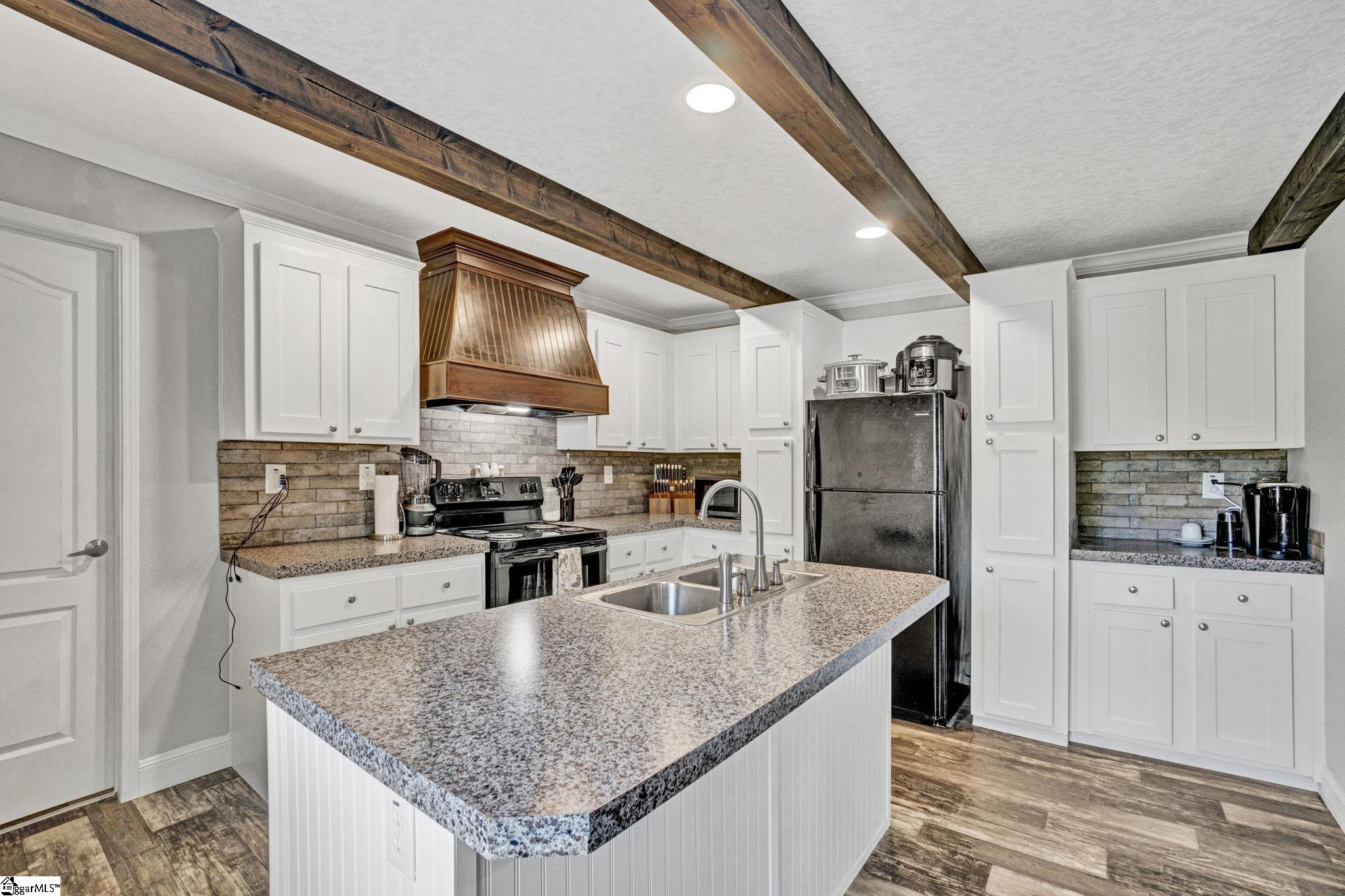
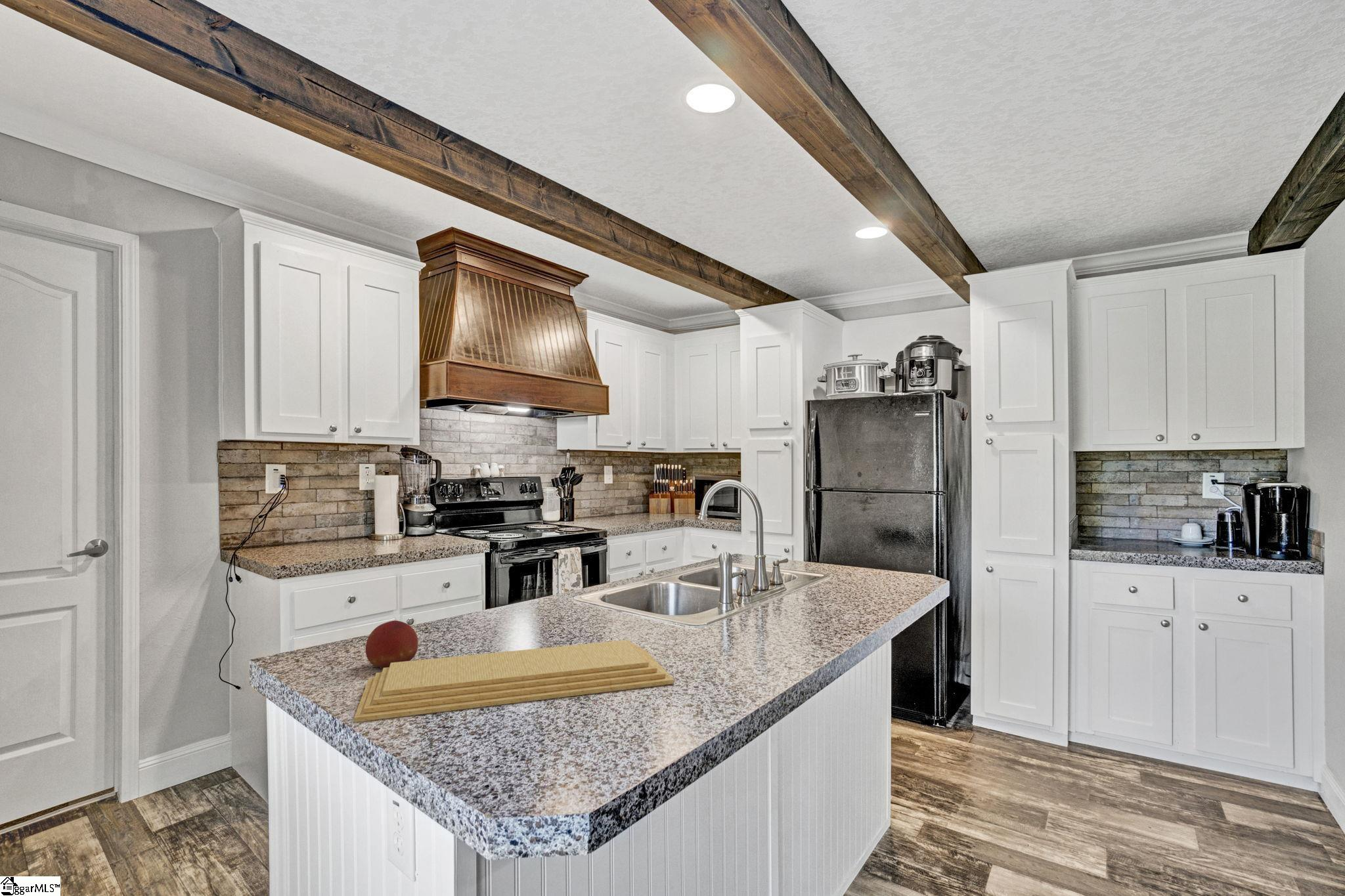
+ fruit [365,620,419,669]
+ cutting board [353,639,674,723]
